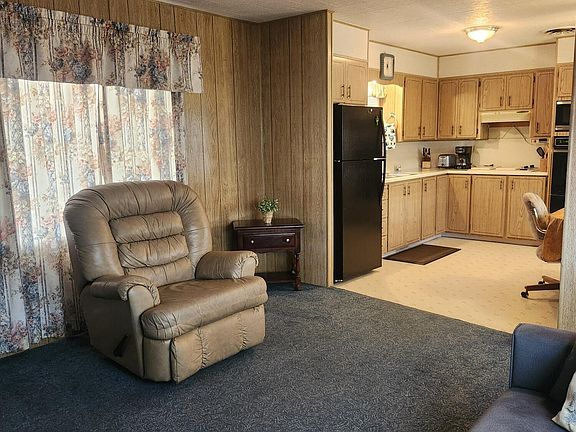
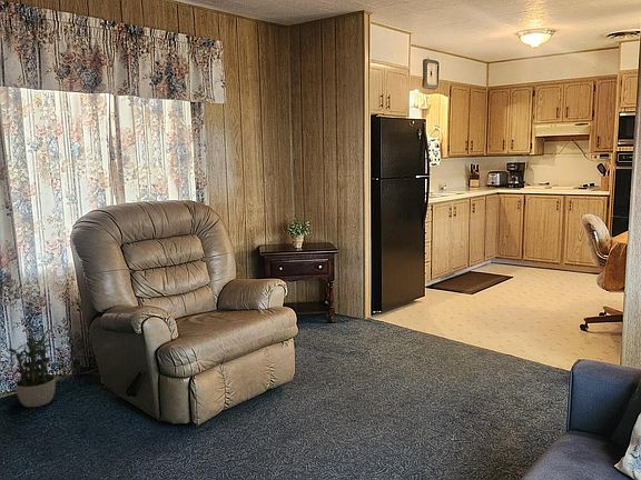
+ potted plant [7,334,57,408]
